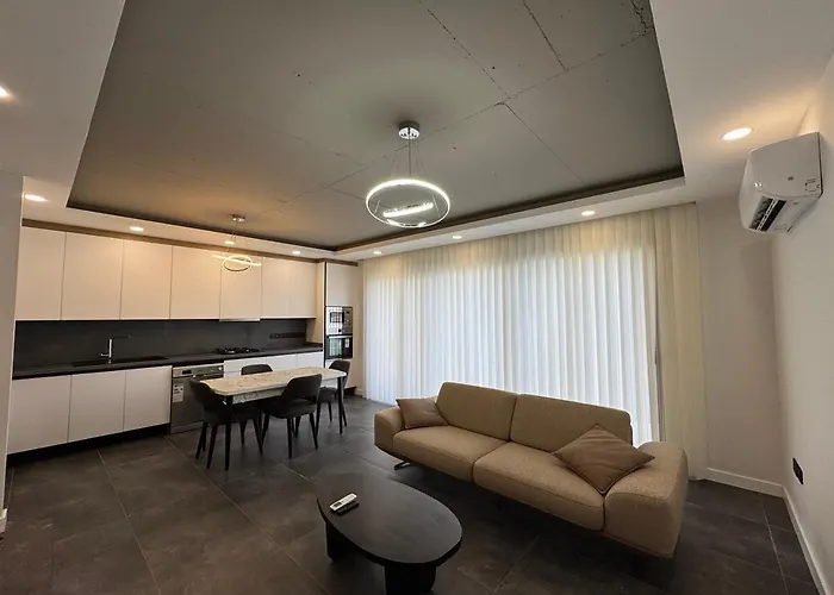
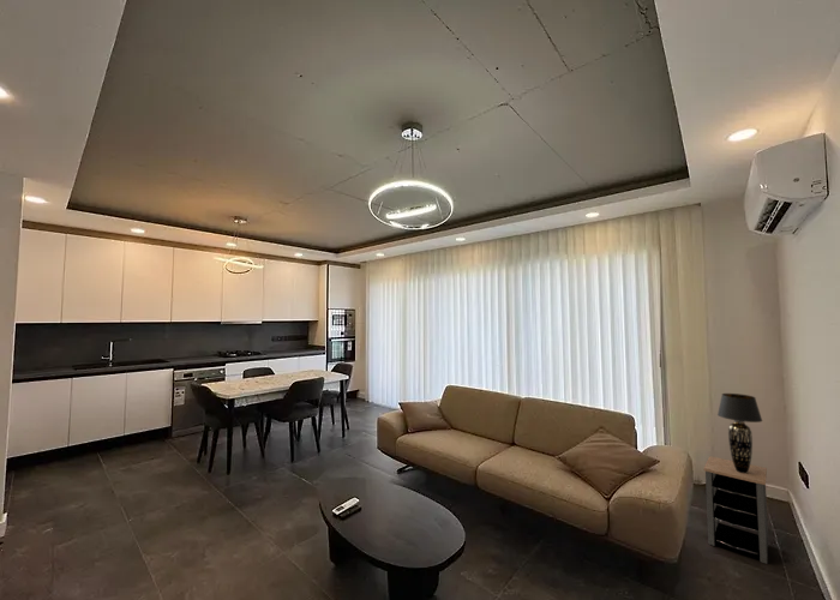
+ side table [703,455,770,565]
+ table lamp [716,392,763,474]
